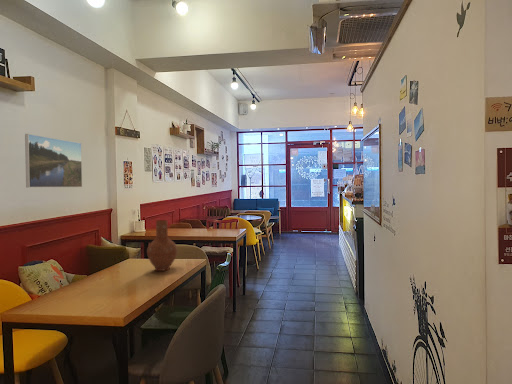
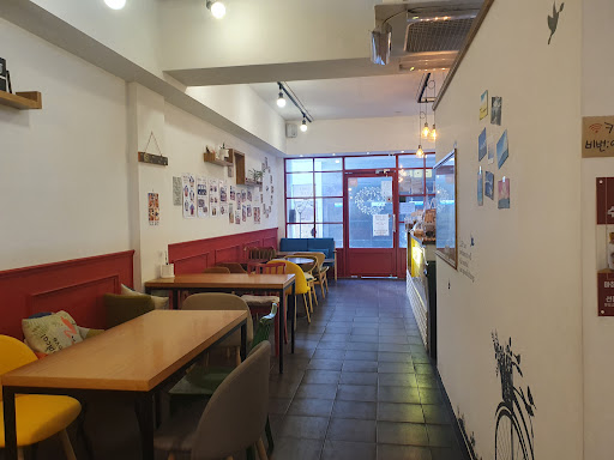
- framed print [24,133,83,188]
- vase [146,219,178,272]
